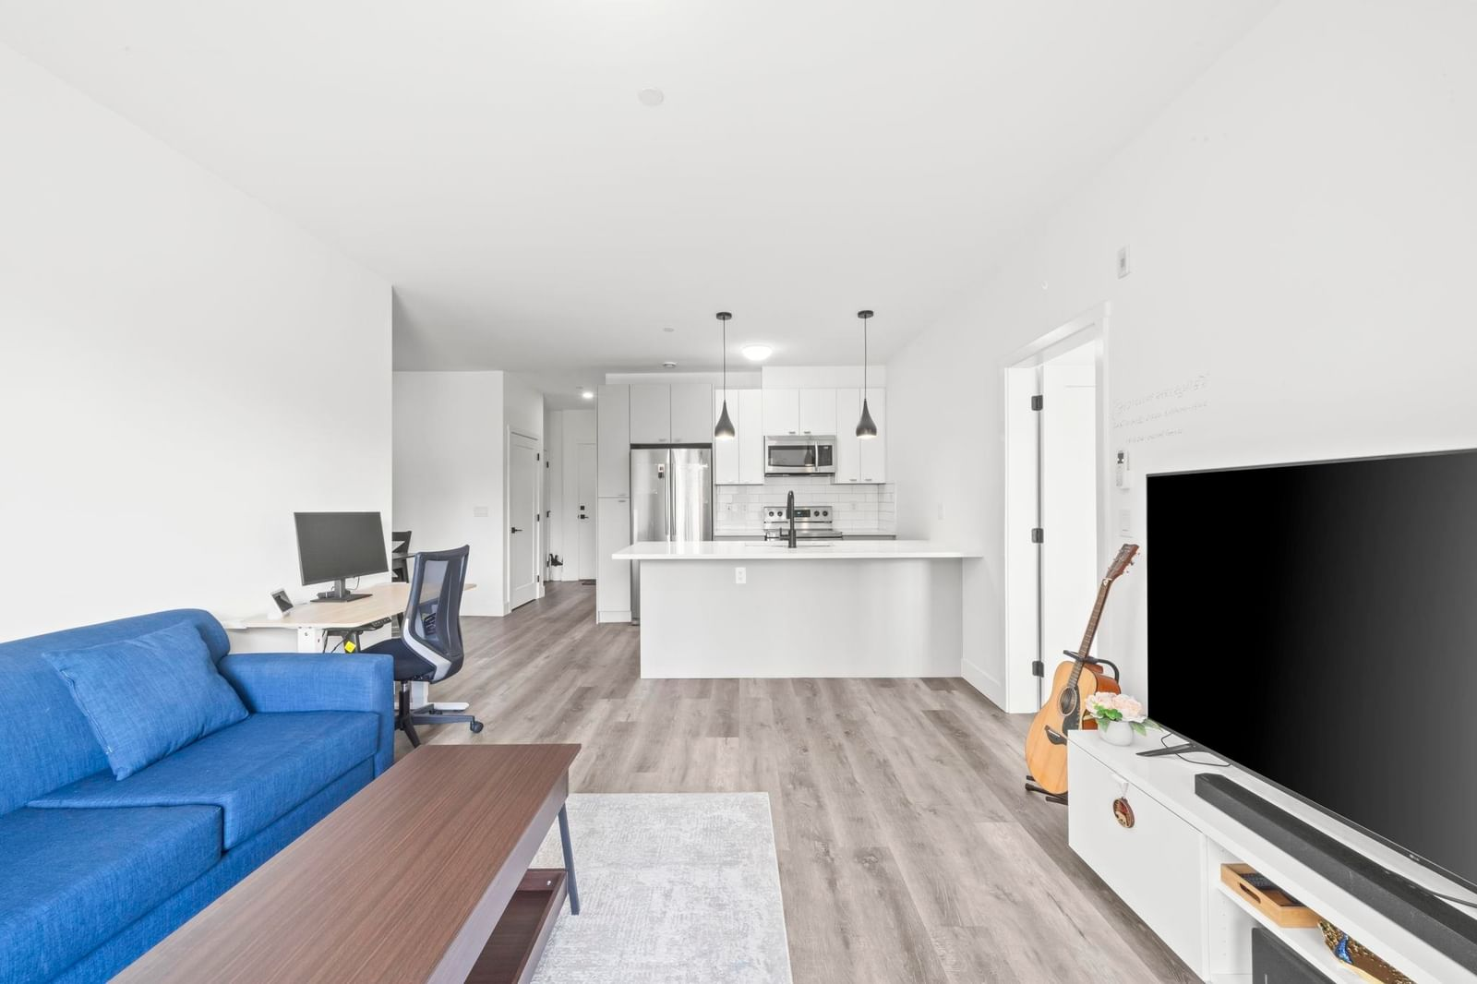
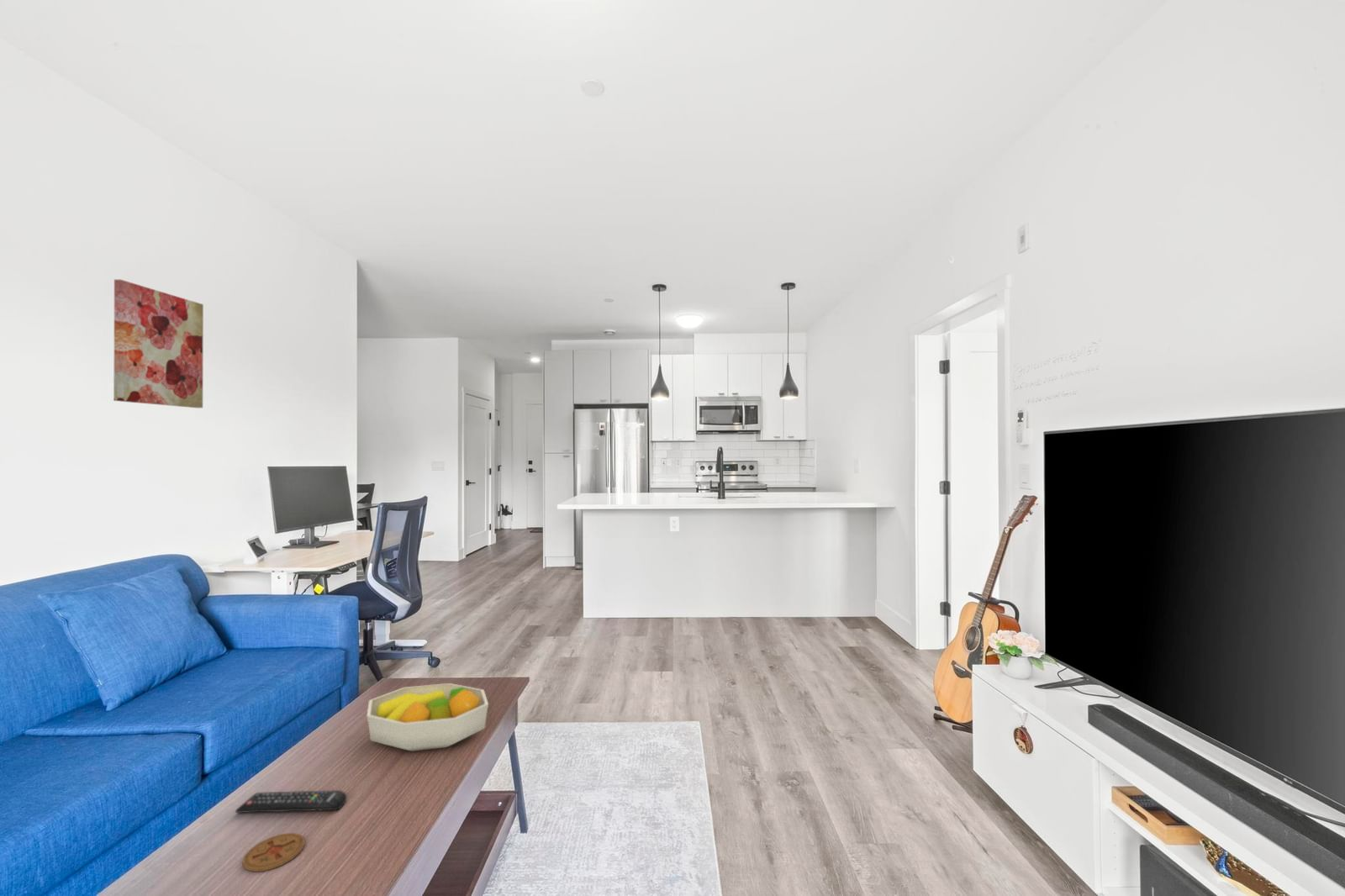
+ fruit bowl [366,683,489,752]
+ remote control [235,789,347,814]
+ wall art [113,279,204,408]
+ coaster [242,832,306,872]
